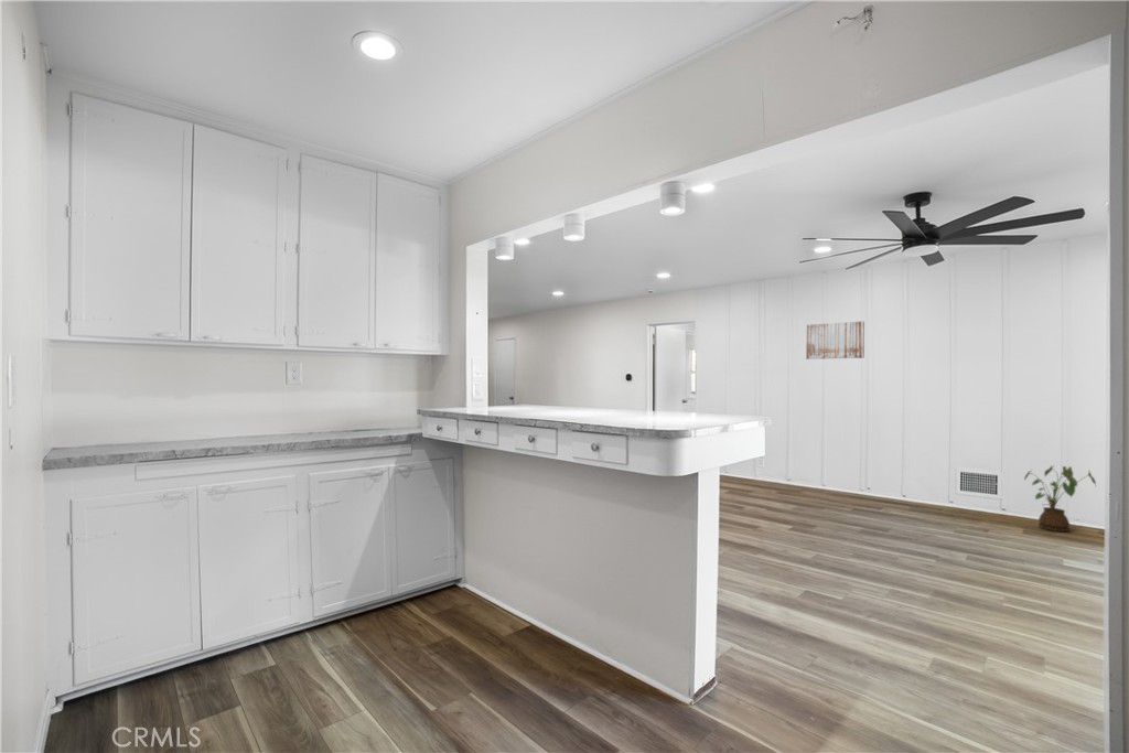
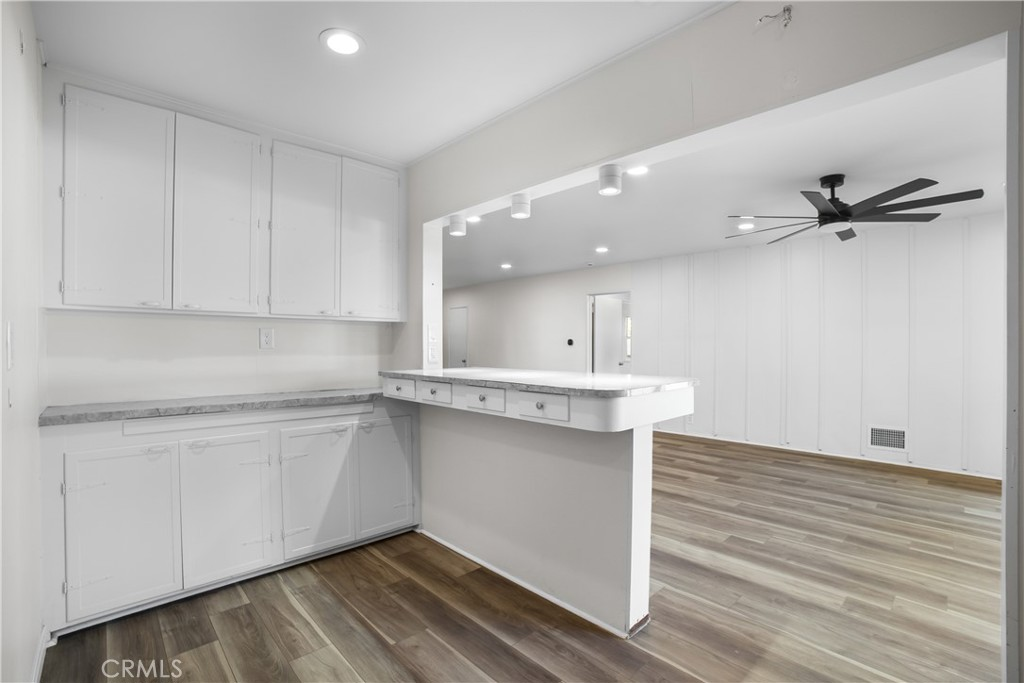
- wall art [805,320,865,361]
- house plant [1023,464,1097,533]
